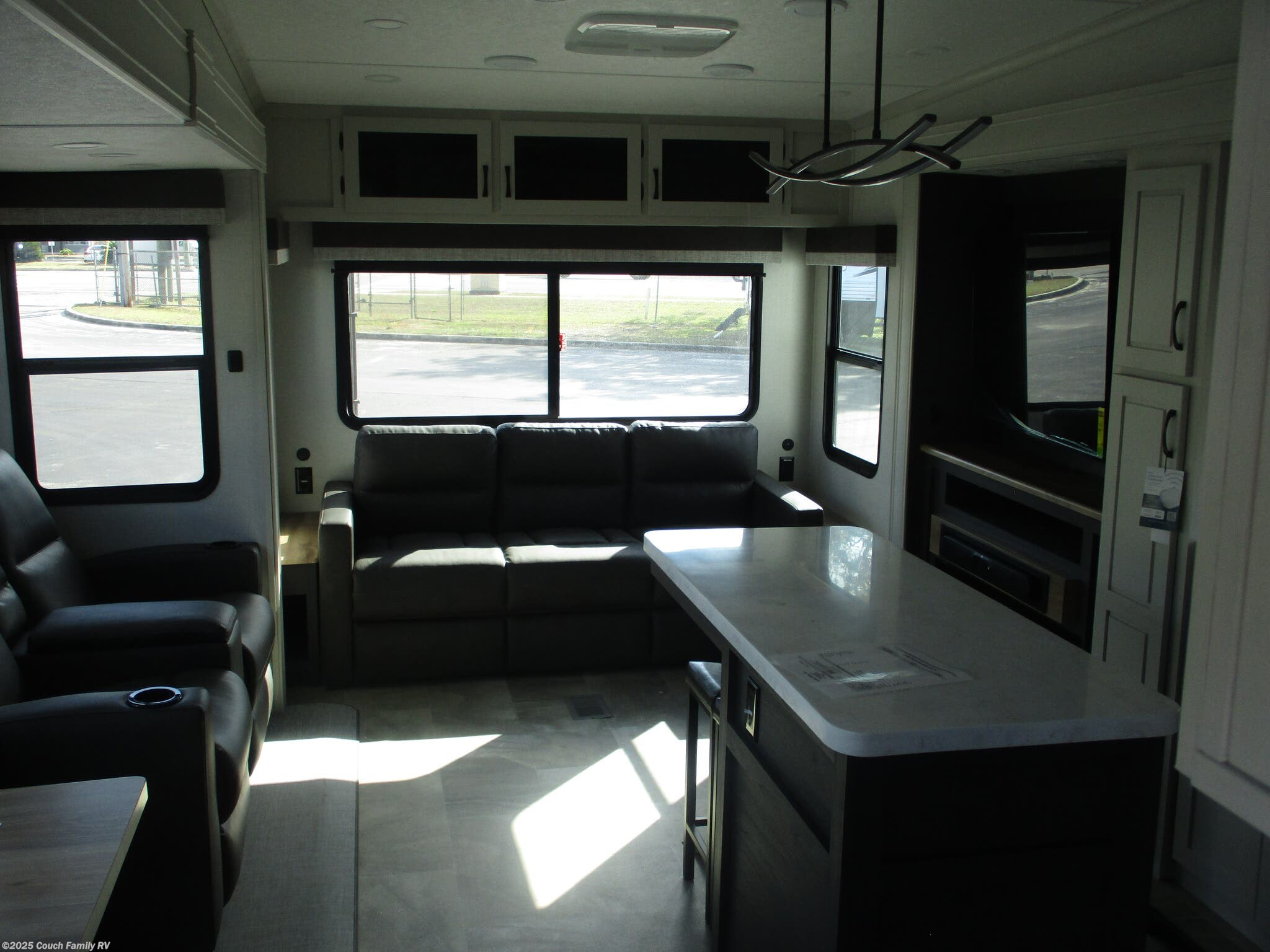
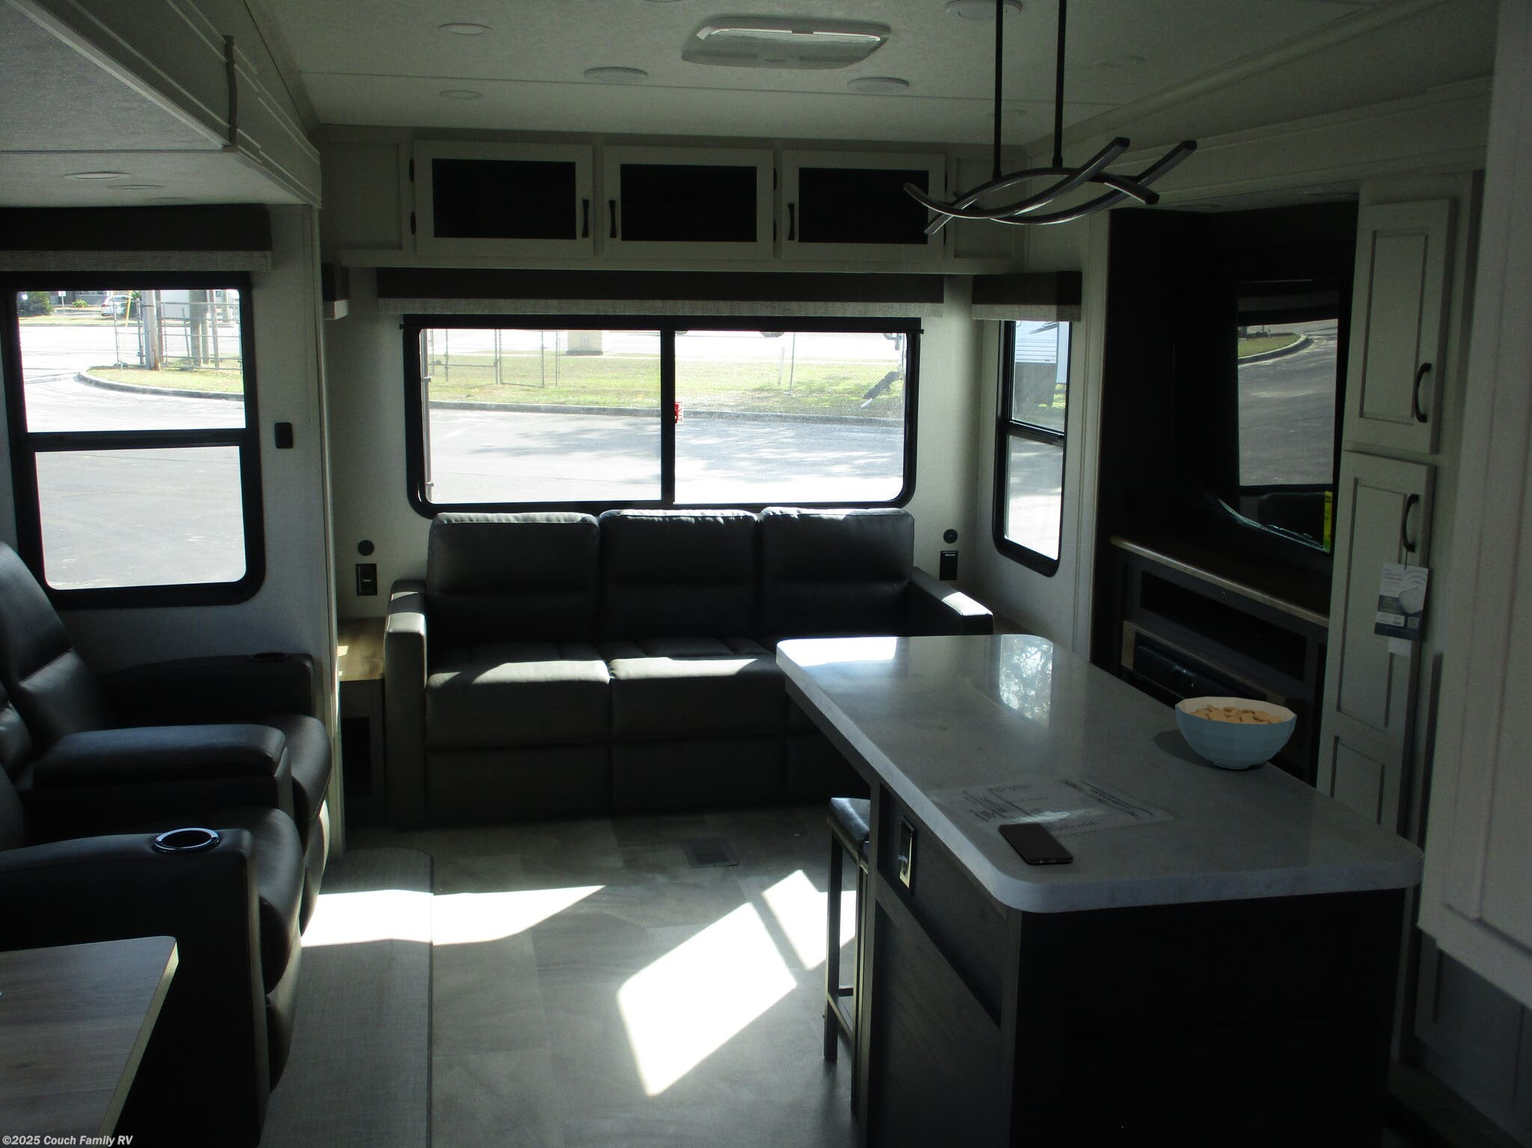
+ smartphone [998,822,1075,865]
+ cereal bowl [1175,696,1298,769]
